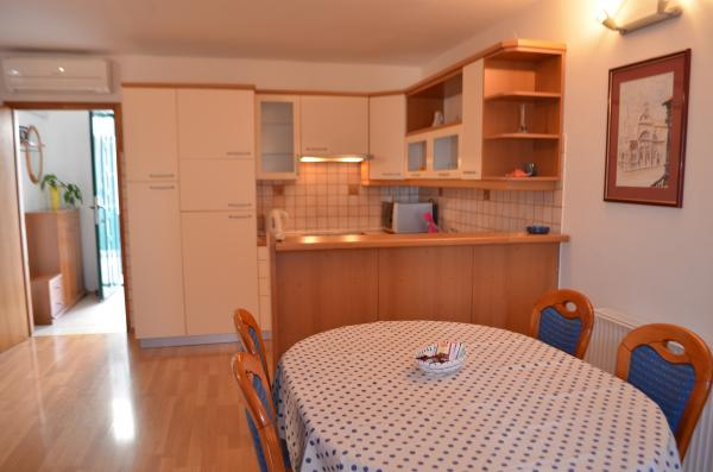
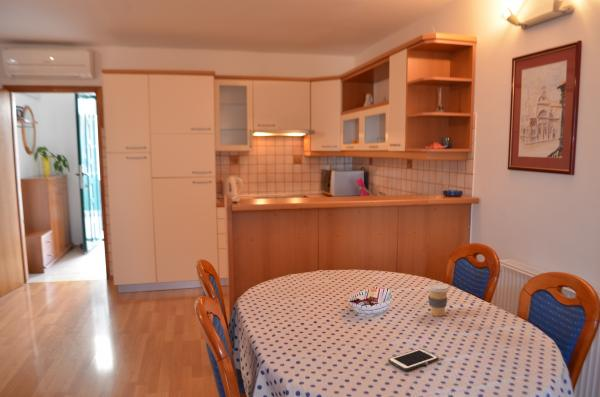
+ cell phone [387,348,439,372]
+ coffee cup [426,283,450,317]
